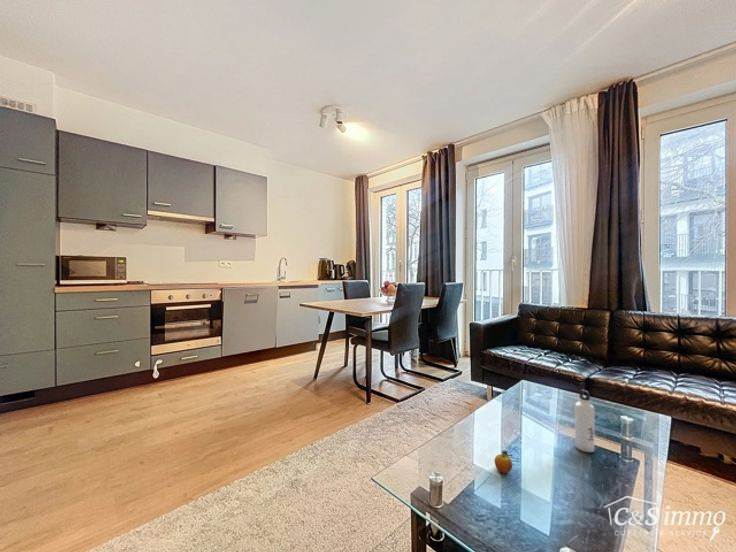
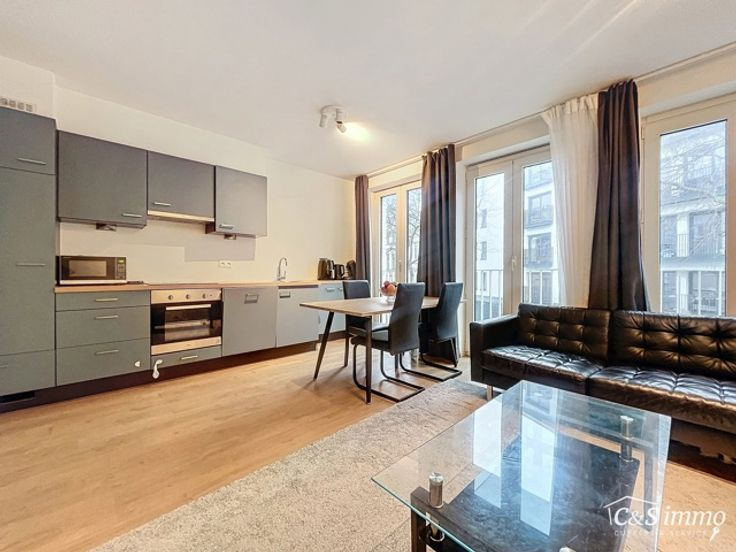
- fruit [493,449,513,474]
- water bottle [574,389,595,453]
